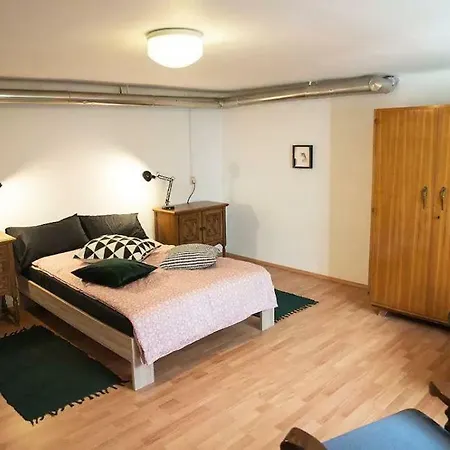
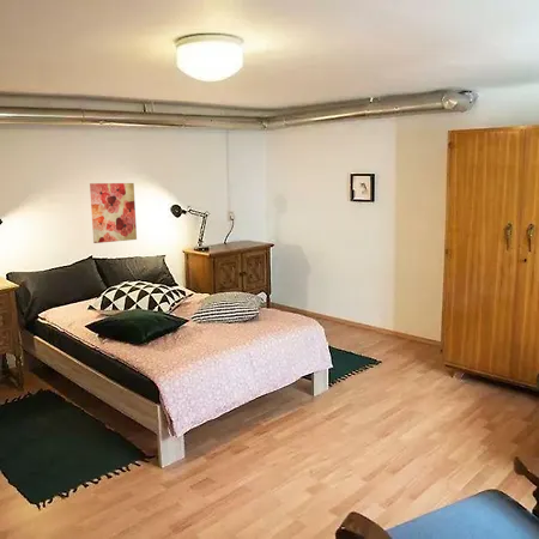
+ wall art [89,182,138,244]
